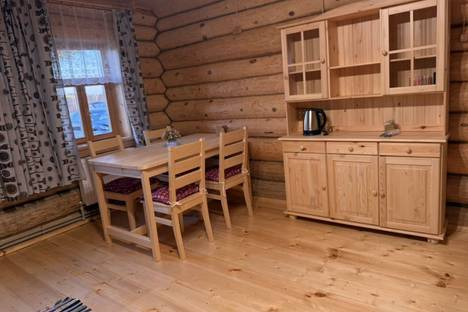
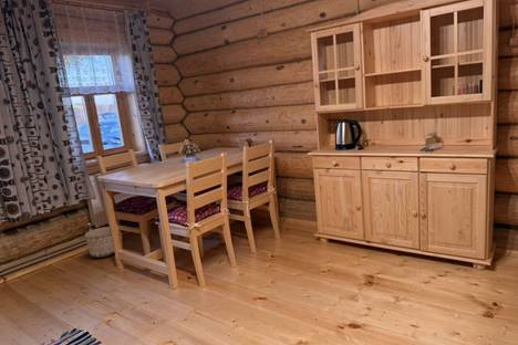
+ planter [84,226,115,259]
